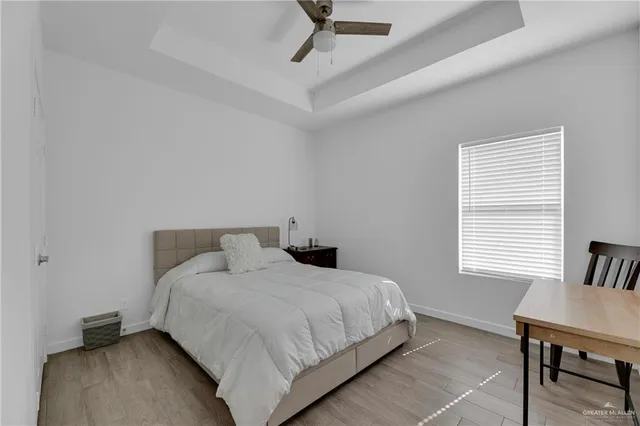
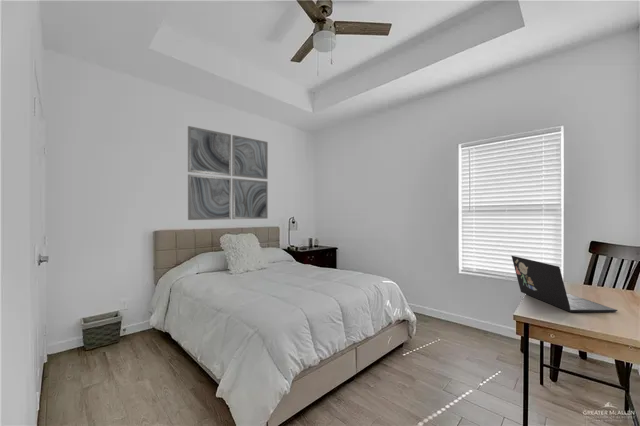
+ wall art [187,125,269,221]
+ laptop [511,255,619,313]
